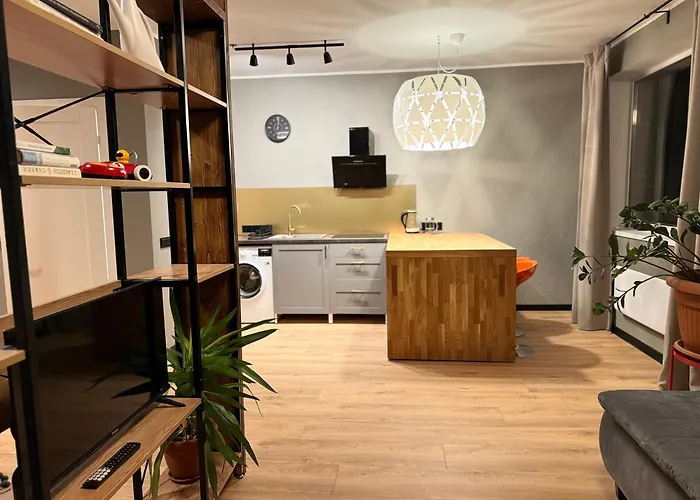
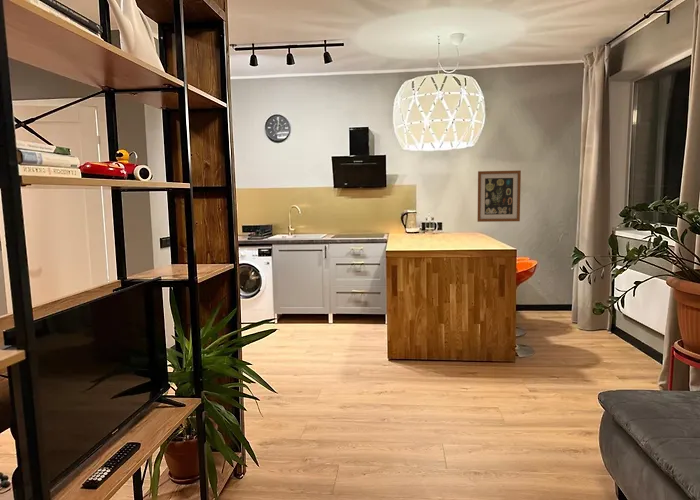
+ wall art [476,169,522,223]
